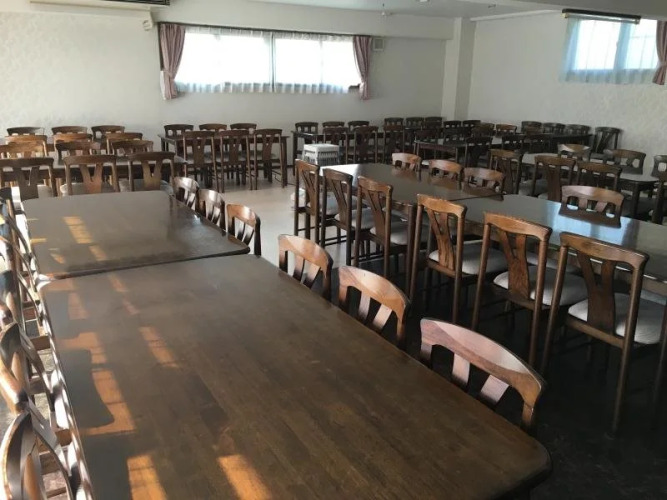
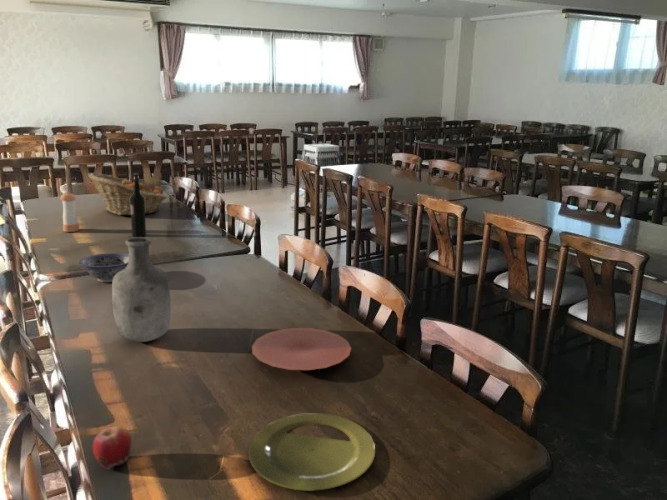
+ wine bottle [130,173,147,238]
+ plate [251,327,352,371]
+ bowl [78,252,129,283]
+ fruit basket [87,172,168,216]
+ apple [92,425,133,471]
+ plate [248,412,376,492]
+ vase [111,236,172,343]
+ pepper shaker [59,191,80,233]
